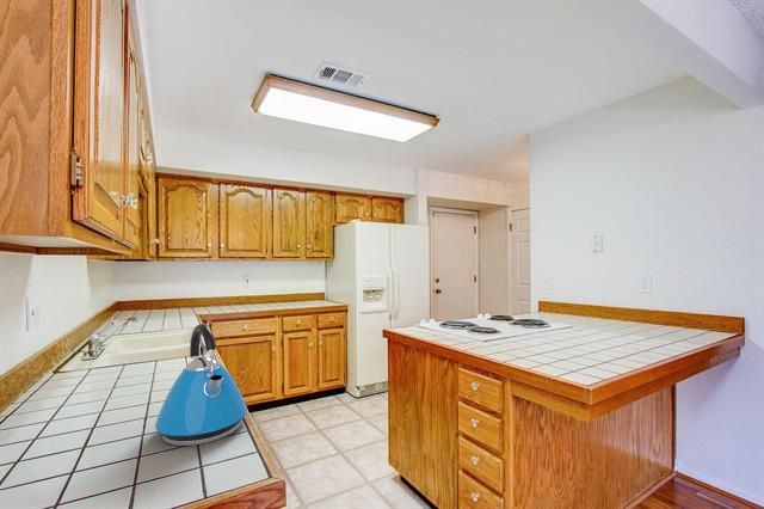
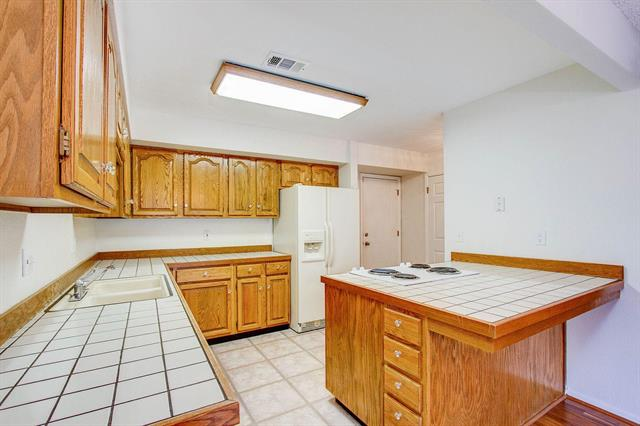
- kettle [154,323,248,447]
